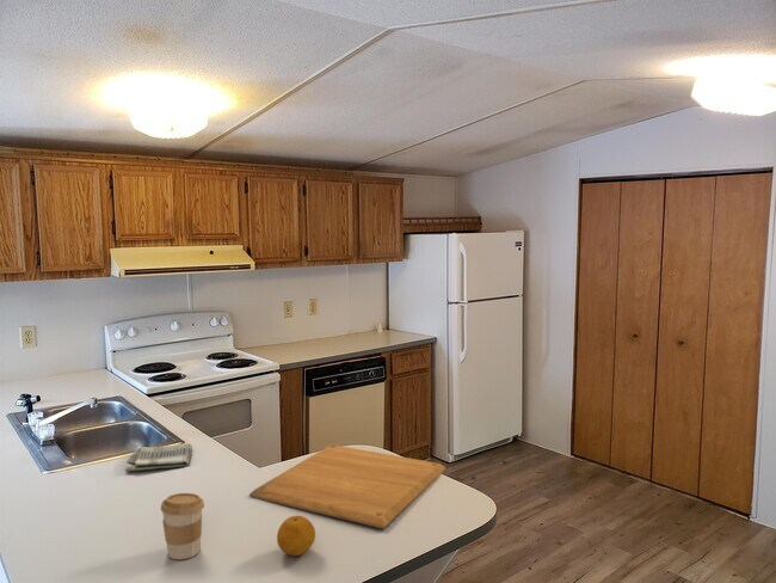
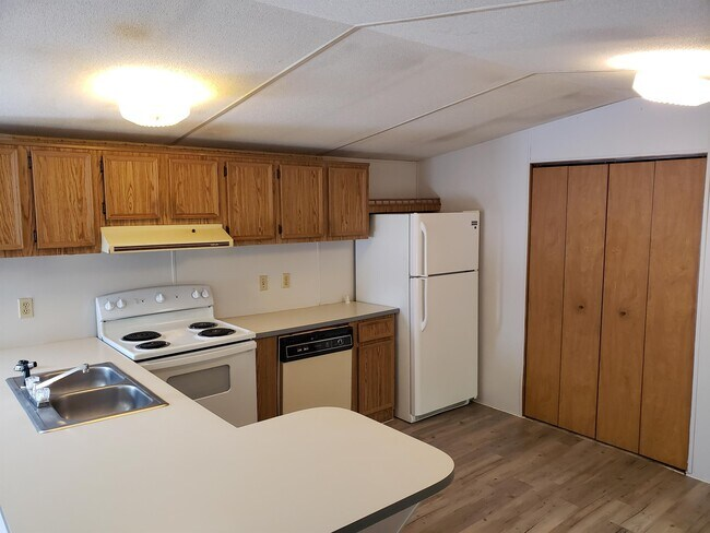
- chopping board [248,443,446,529]
- dish towel [125,442,193,472]
- coffee cup [160,492,205,560]
- fruit [276,515,316,557]
